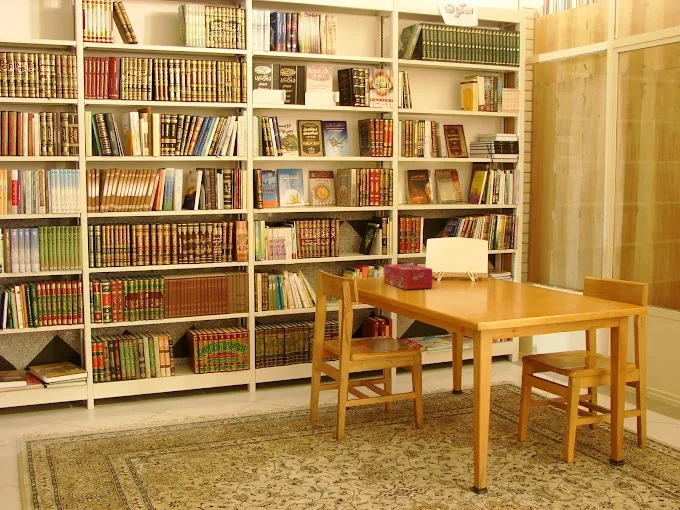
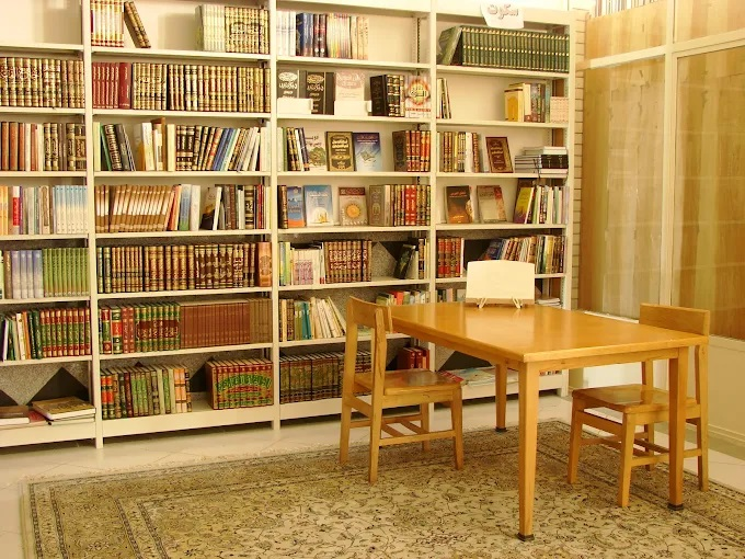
- tissue box [383,263,433,290]
